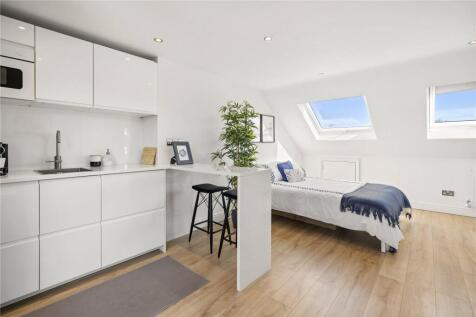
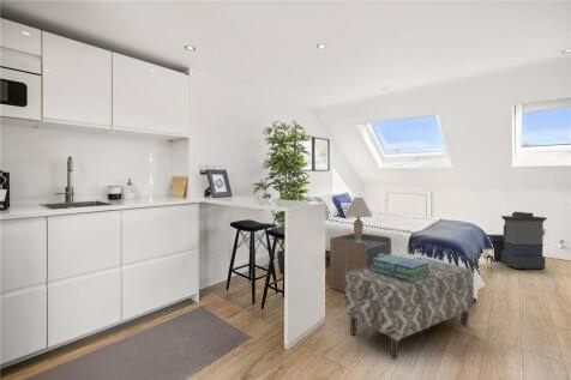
+ storage bin [483,211,548,270]
+ bench [344,257,475,361]
+ nightstand [329,233,392,294]
+ table lamp [343,197,373,242]
+ stack of books [371,254,431,282]
